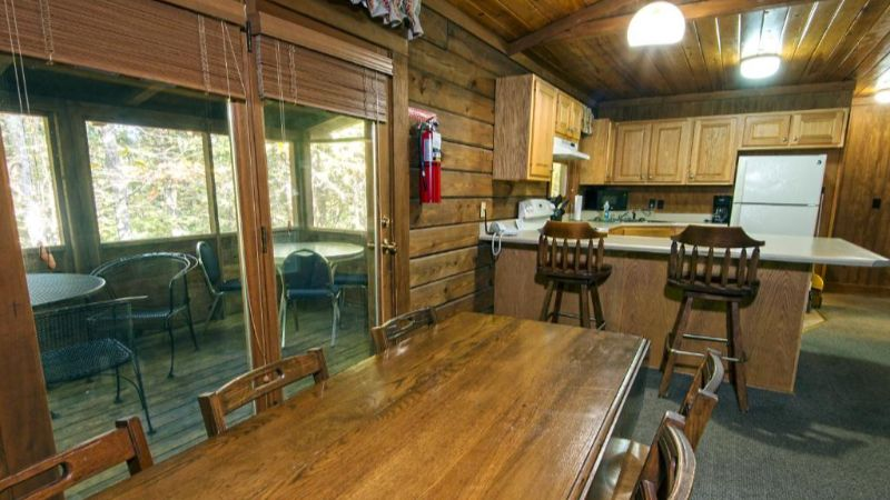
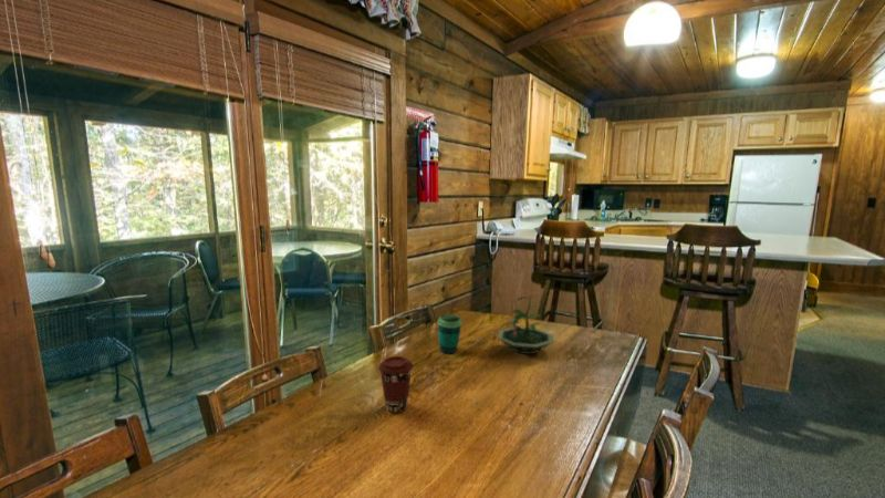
+ coffee cup [377,355,414,414]
+ terrarium [497,294,554,355]
+ cup [437,313,464,354]
